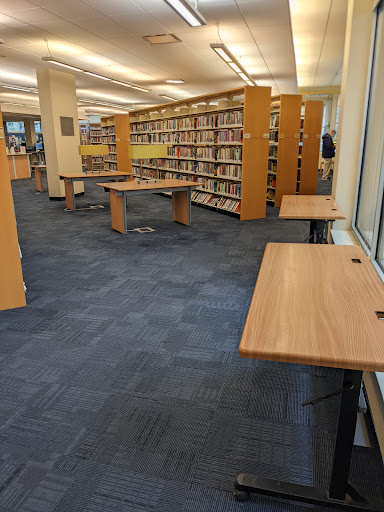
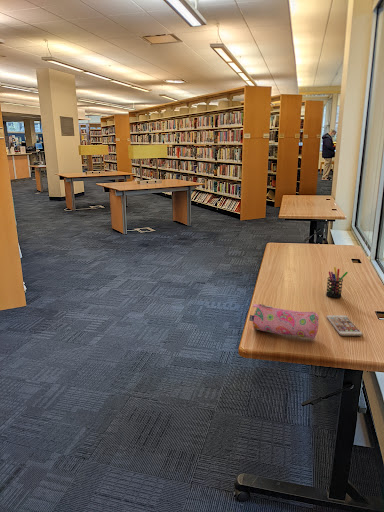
+ pencil case [248,303,320,341]
+ smartphone [326,314,364,337]
+ pen holder [325,266,349,299]
